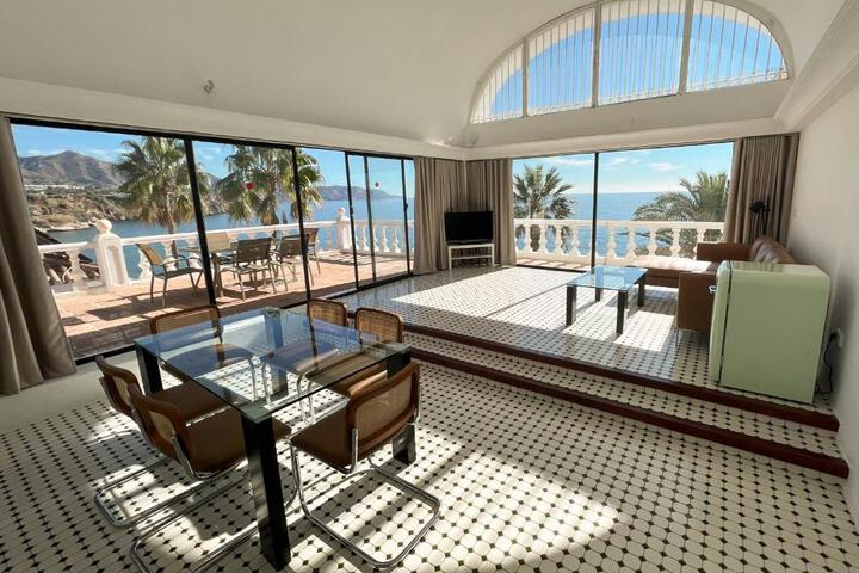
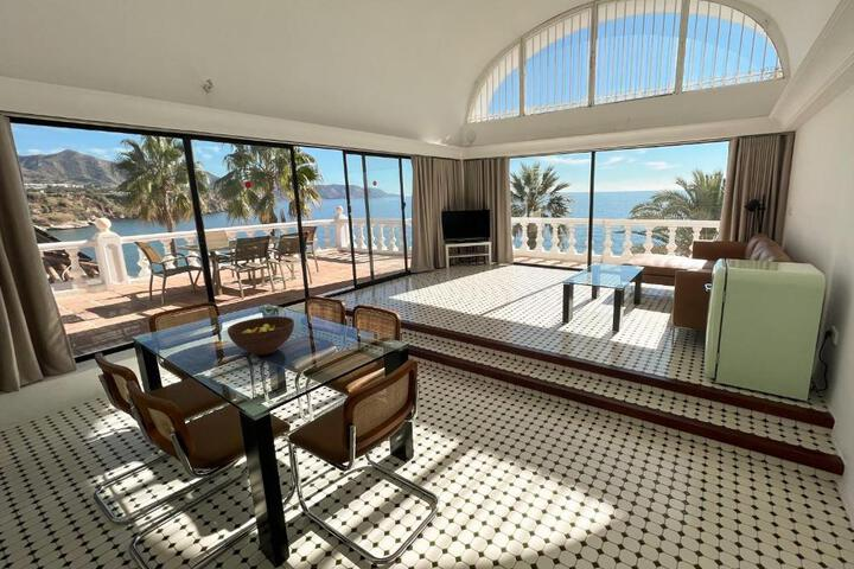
+ fruit bowl [227,315,295,356]
